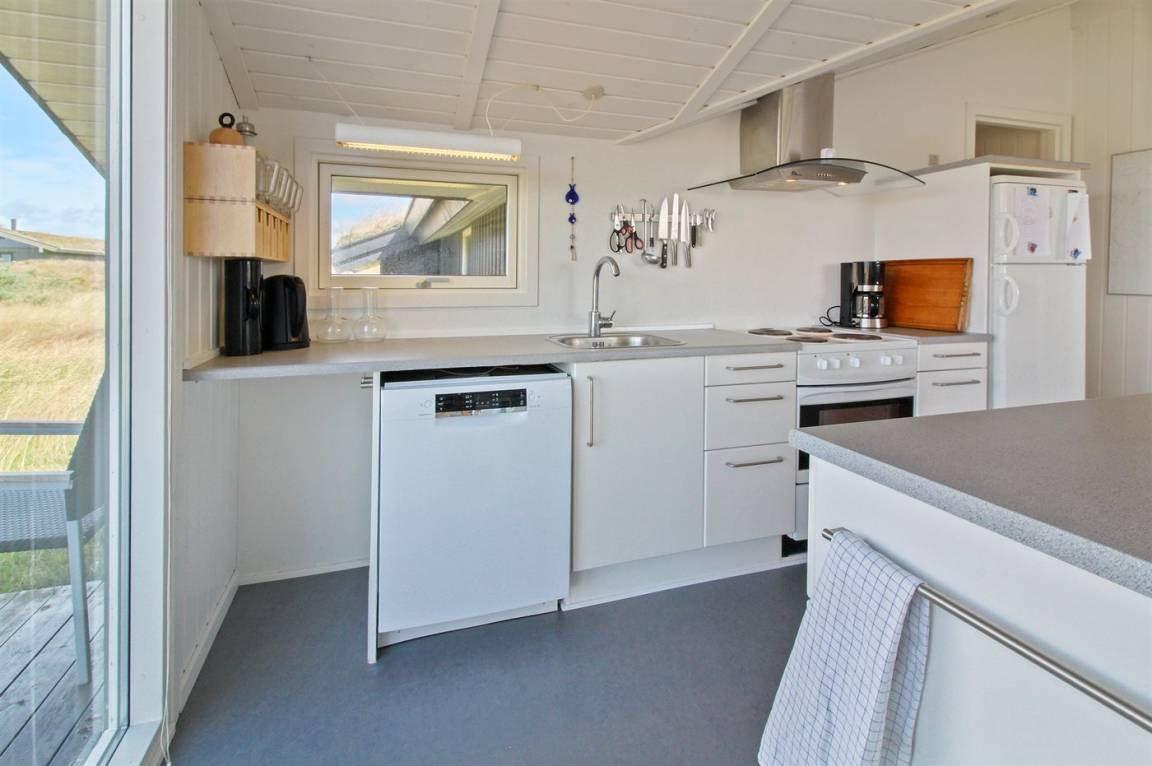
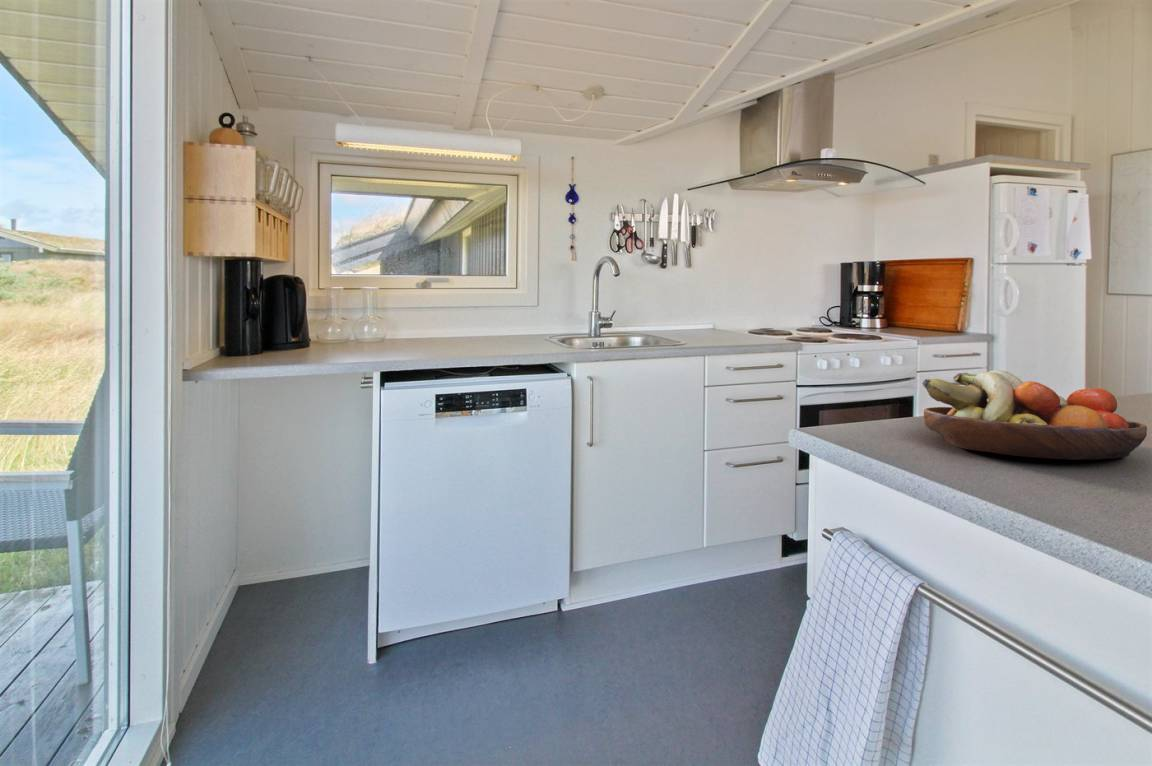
+ fruit bowl [922,369,1148,461]
